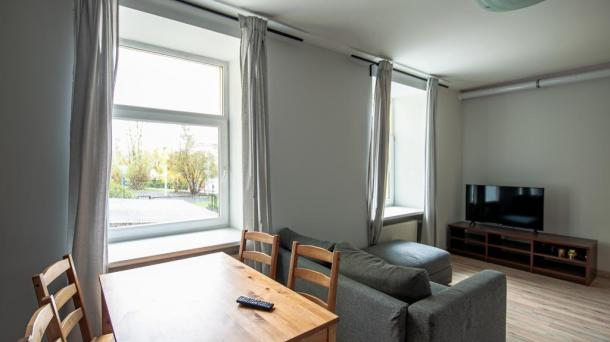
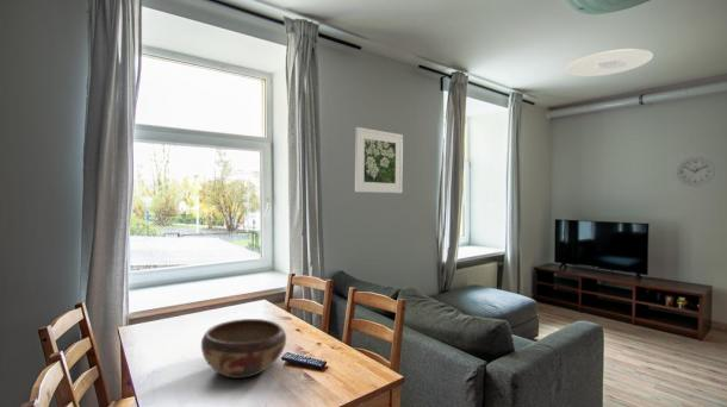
+ decorative bowl [200,318,287,380]
+ ceiling light [565,48,654,77]
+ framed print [354,126,404,194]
+ wall clock [676,156,716,187]
